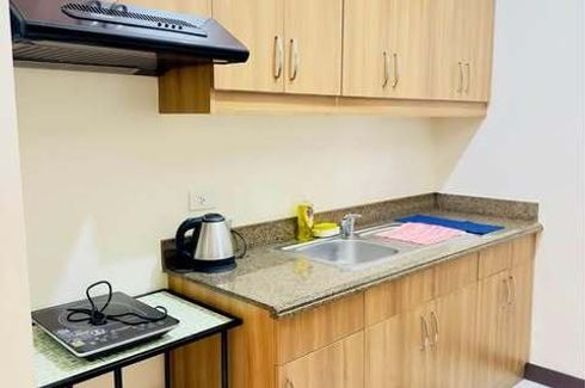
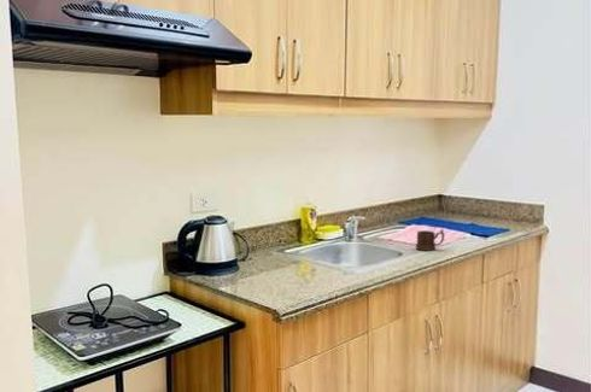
+ mug [415,229,445,252]
